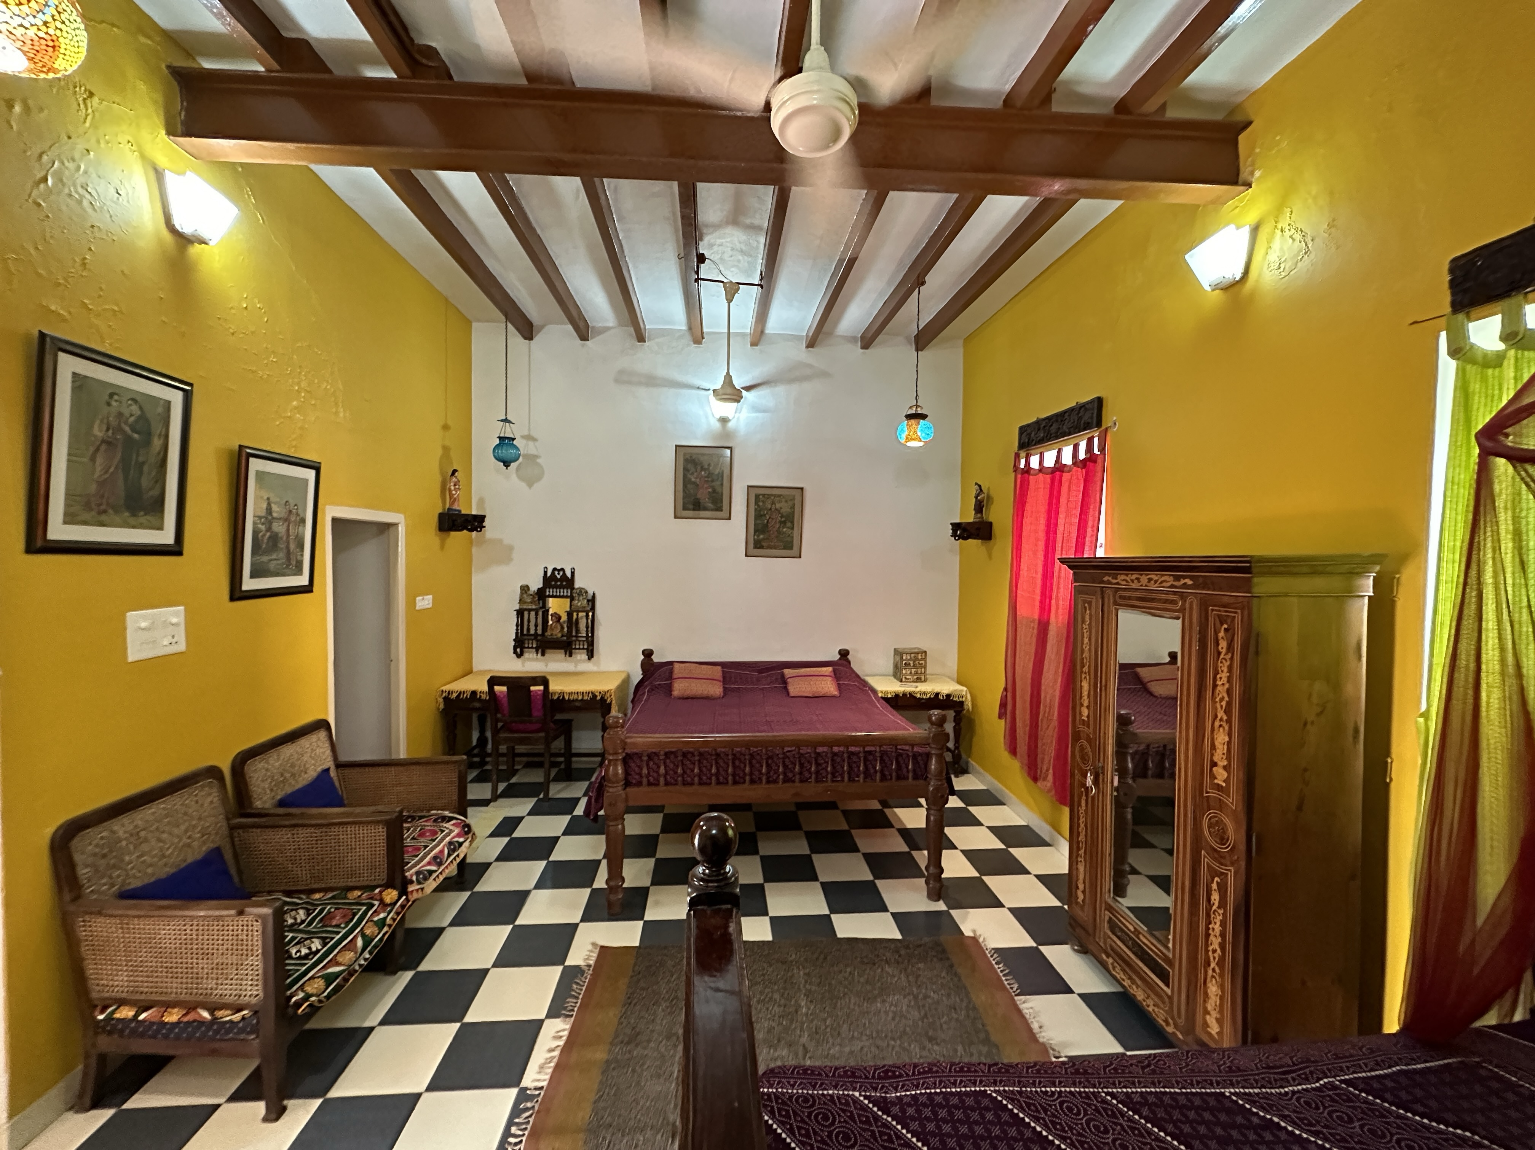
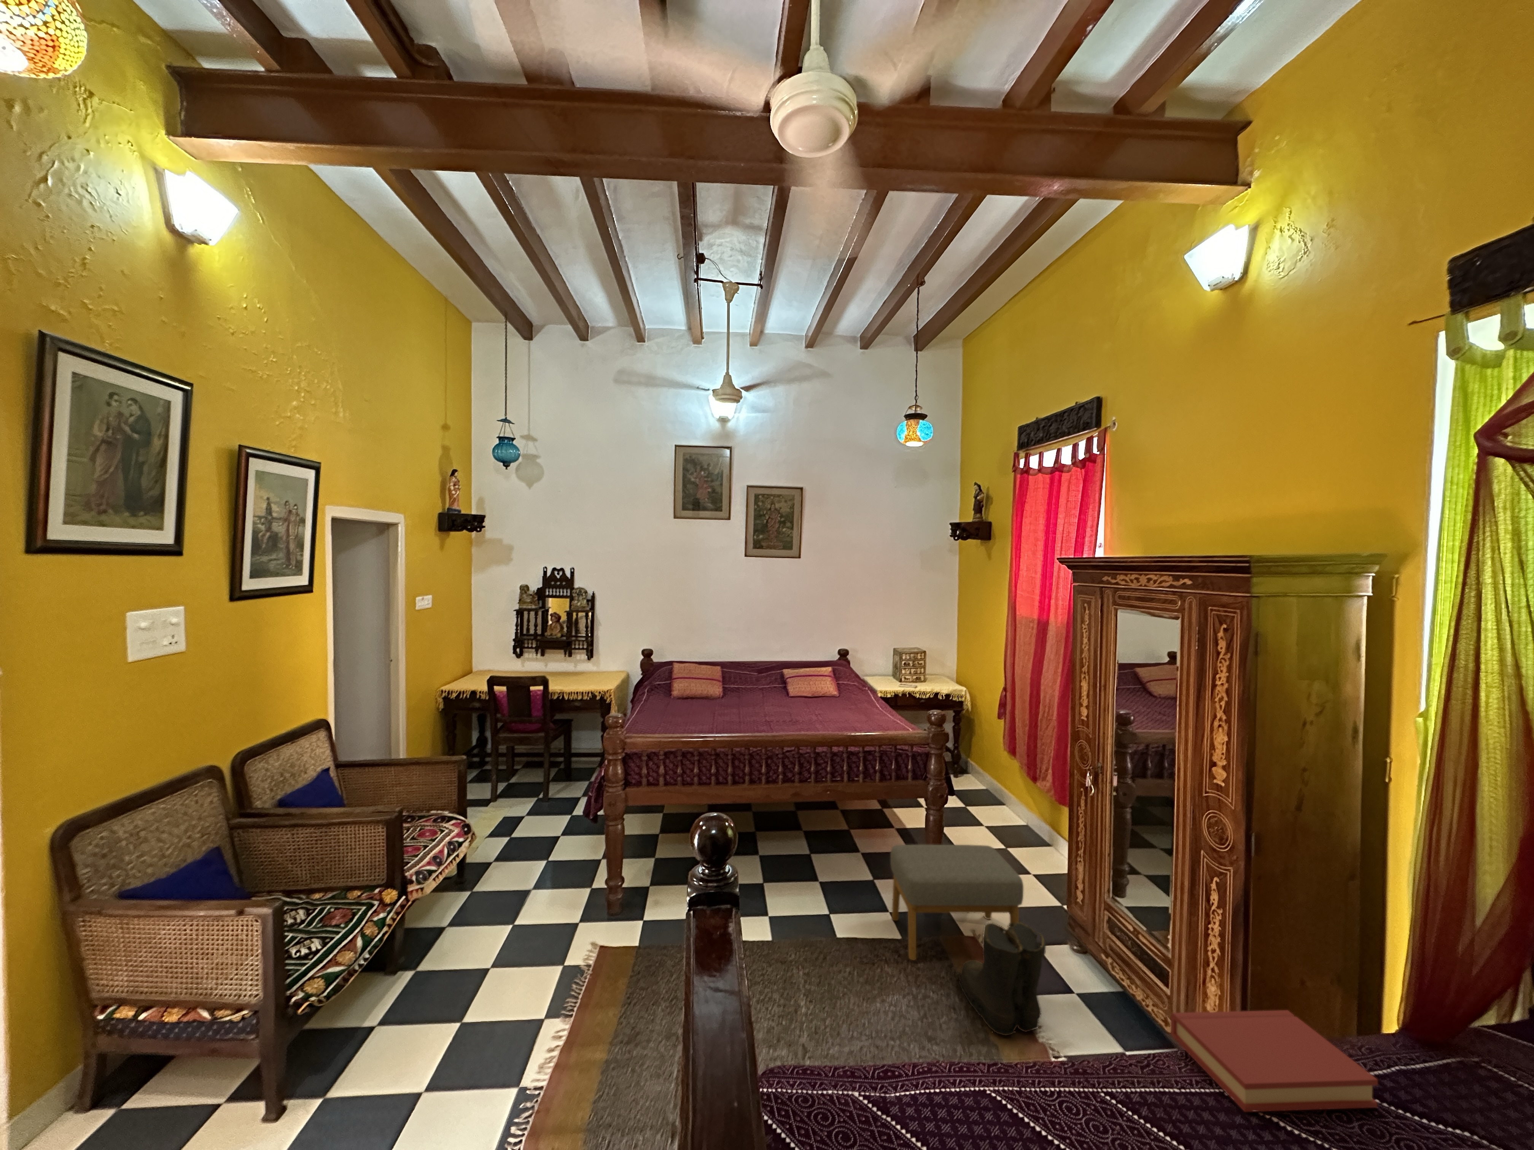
+ boots [954,922,1047,1036]
+ footstool [890,844,1024,960]
+ hardback book [1170,1010,1378,1113]
